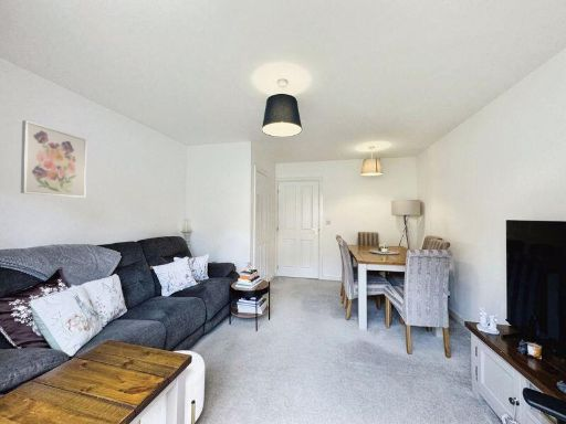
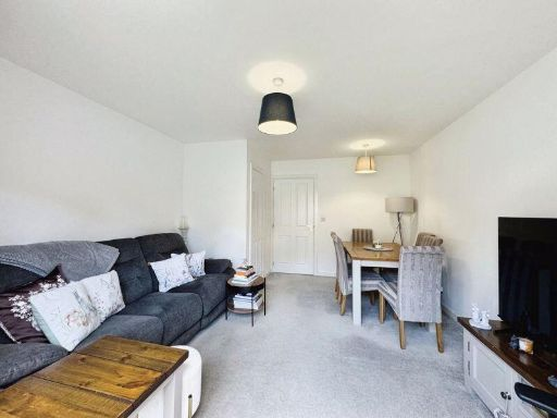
- wall art [20,119,87,199]
